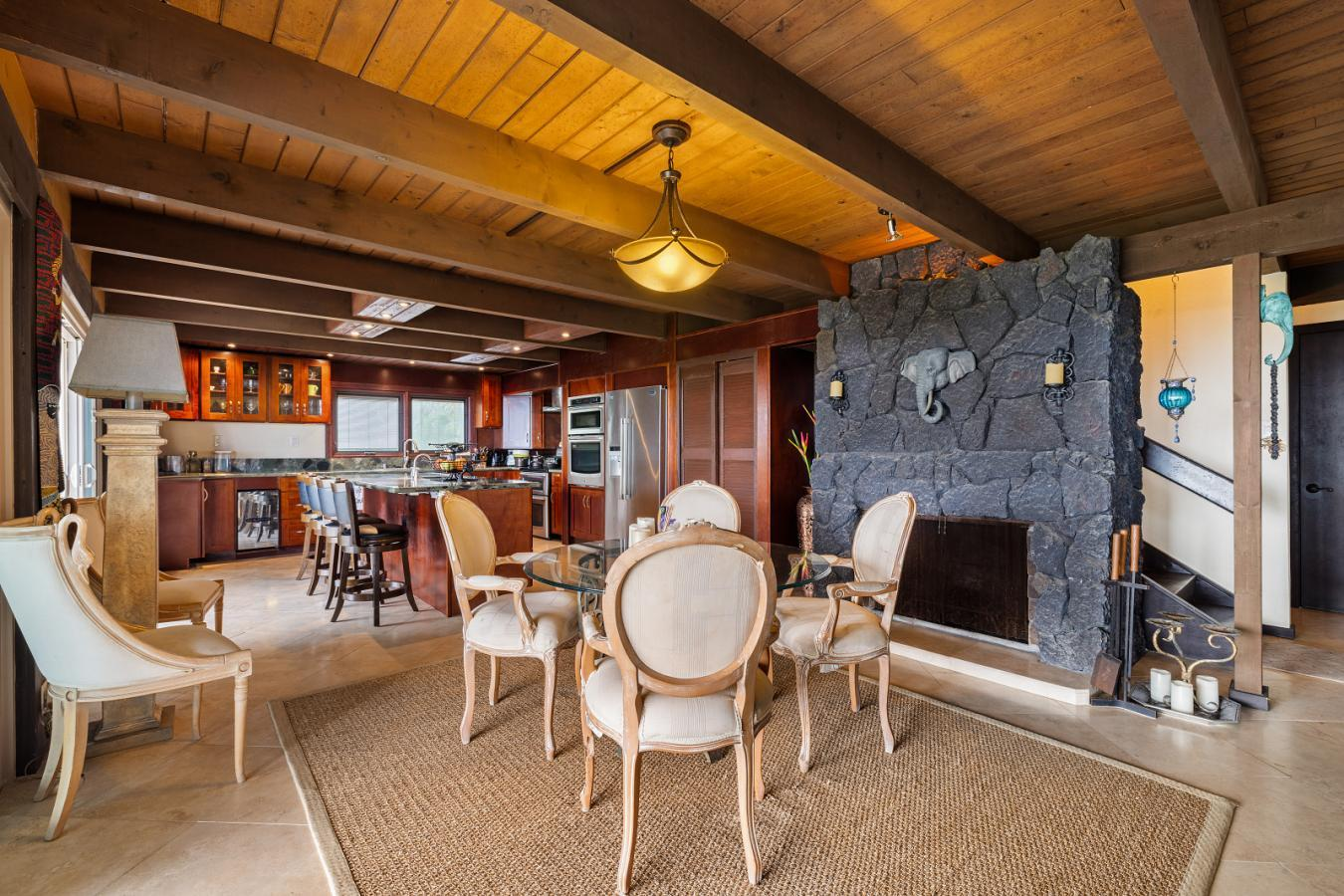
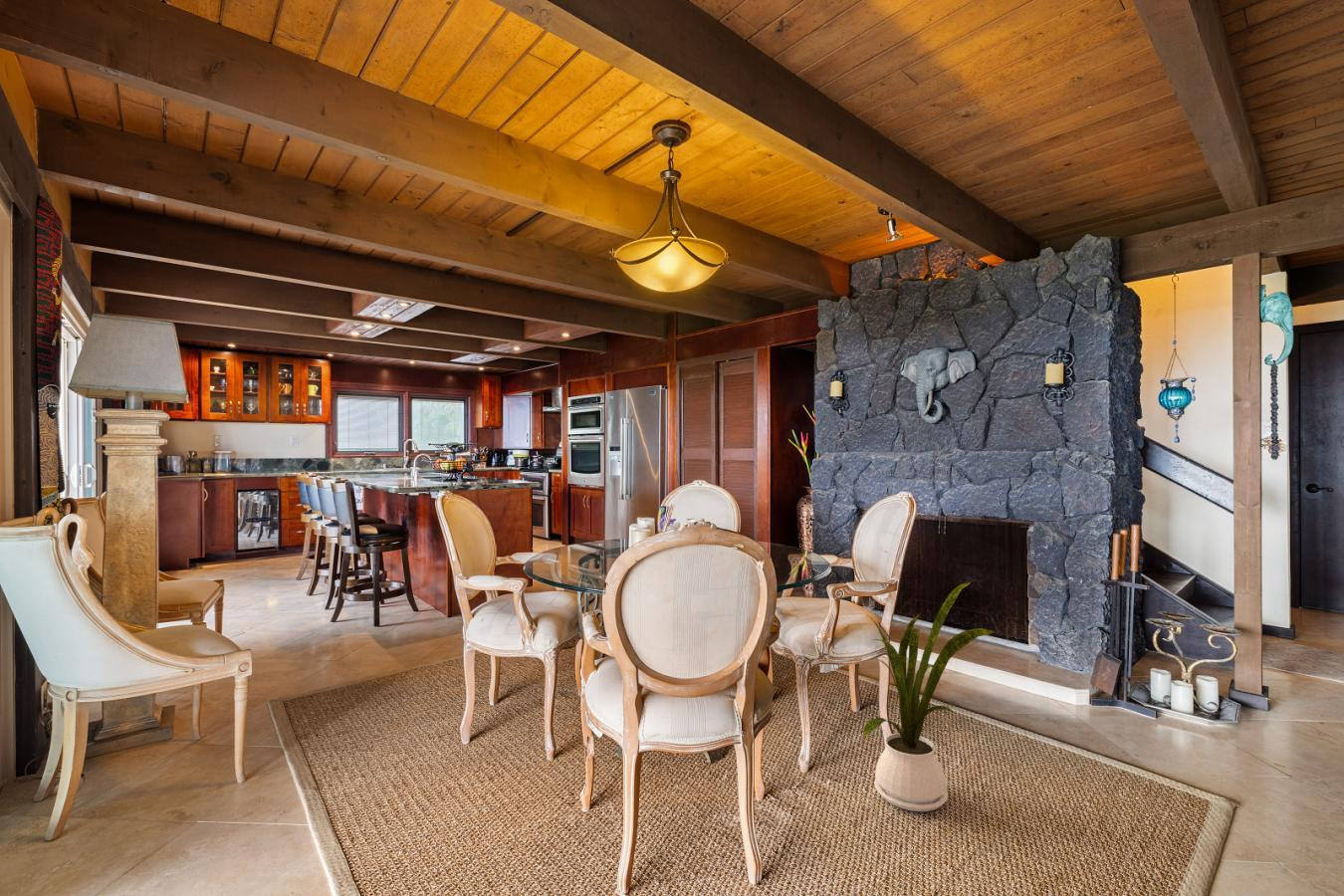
+ house plant [861,580,997,812]
